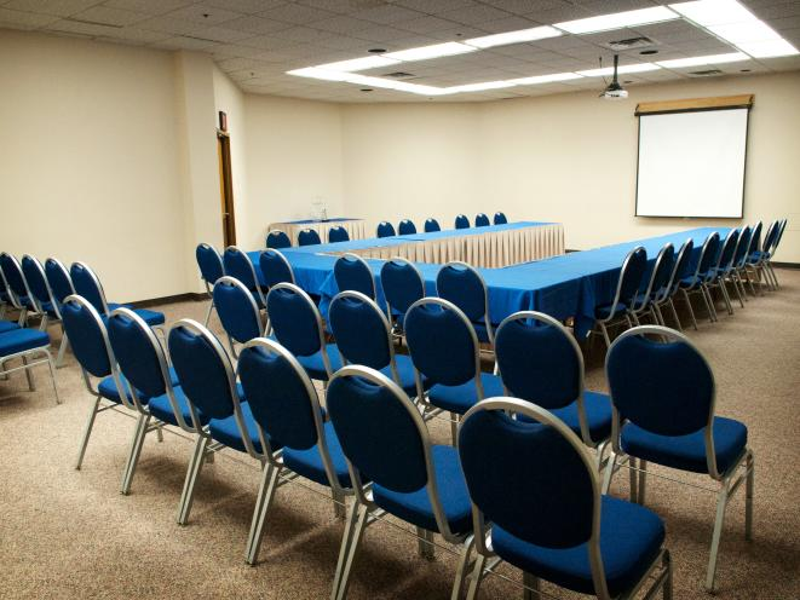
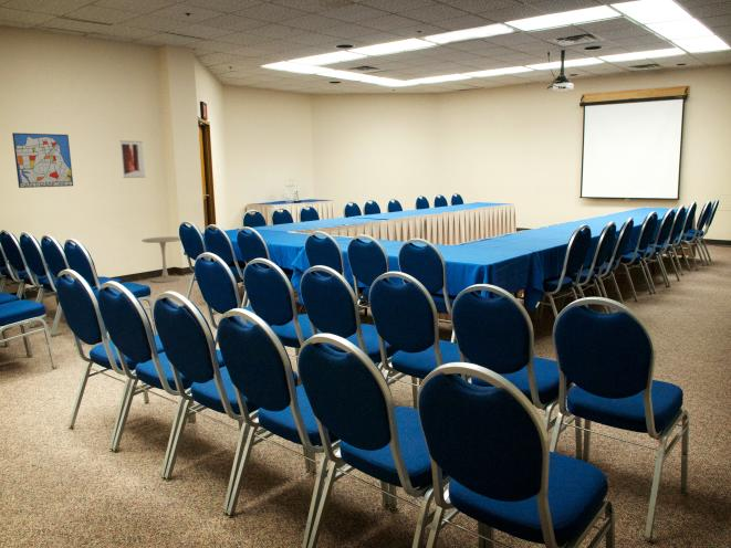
+ wall art [11,131,74,189]
+ wall art [119,140,147,179]
+ side table [140,235,181,284]
